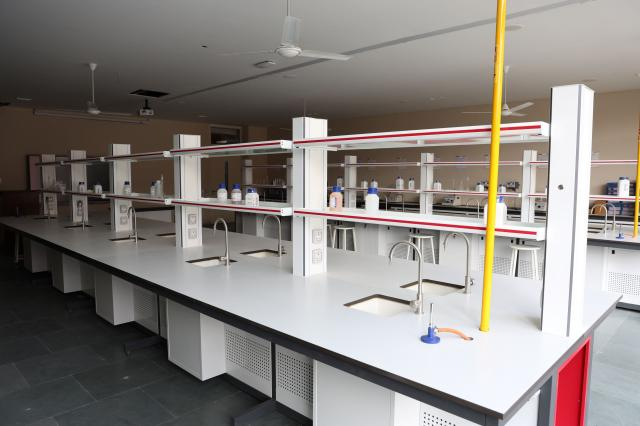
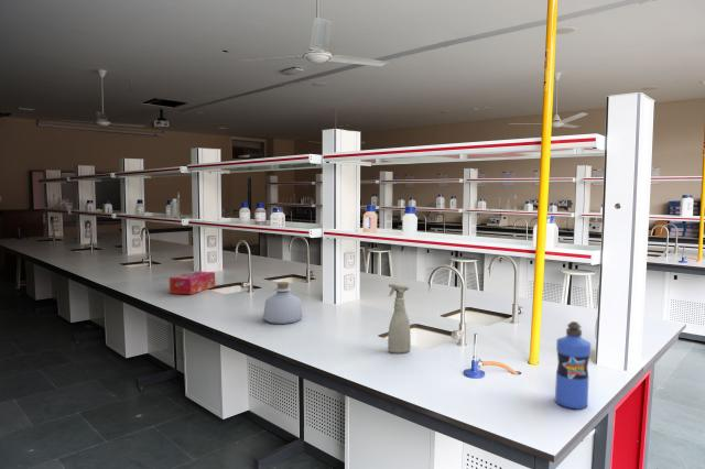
+ water bottle [554,320,592,411]
+ bottle [262,281,304,325]
+ tissue box [169,270,216,295]
+ spray bottle [387,282,412,355]
